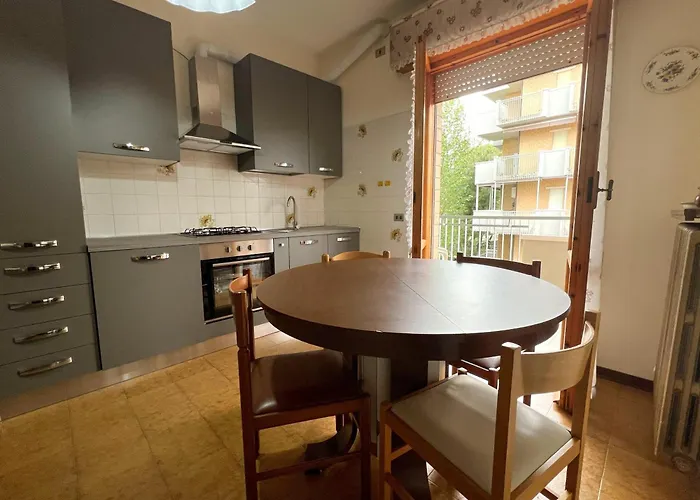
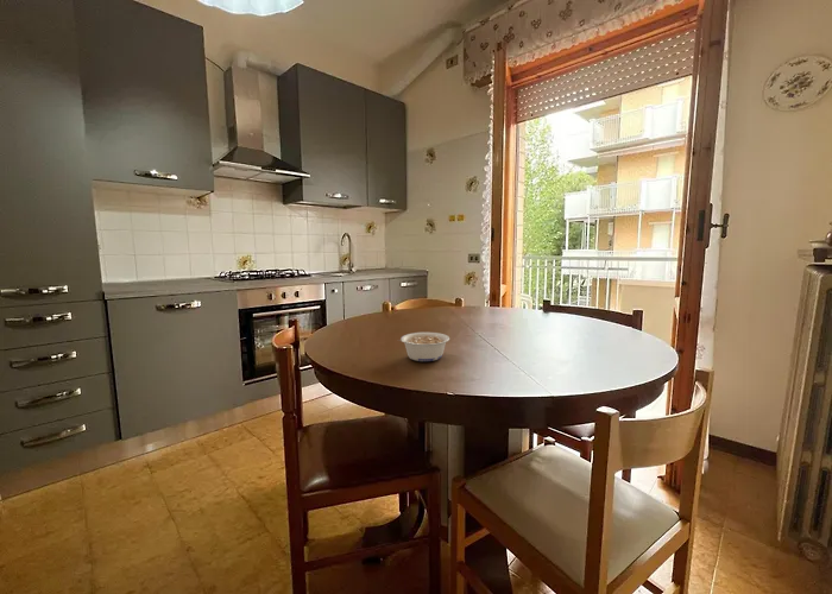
+ legume [397,331,450,362]
